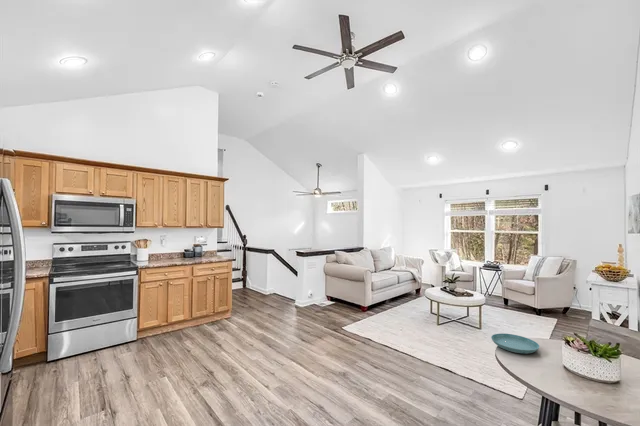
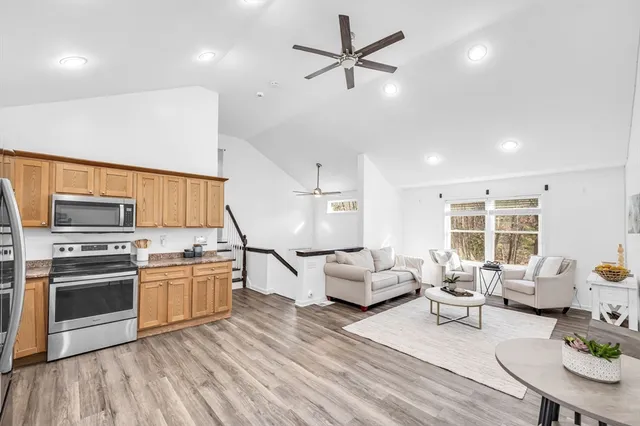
- saucer [490,333,540,355]
